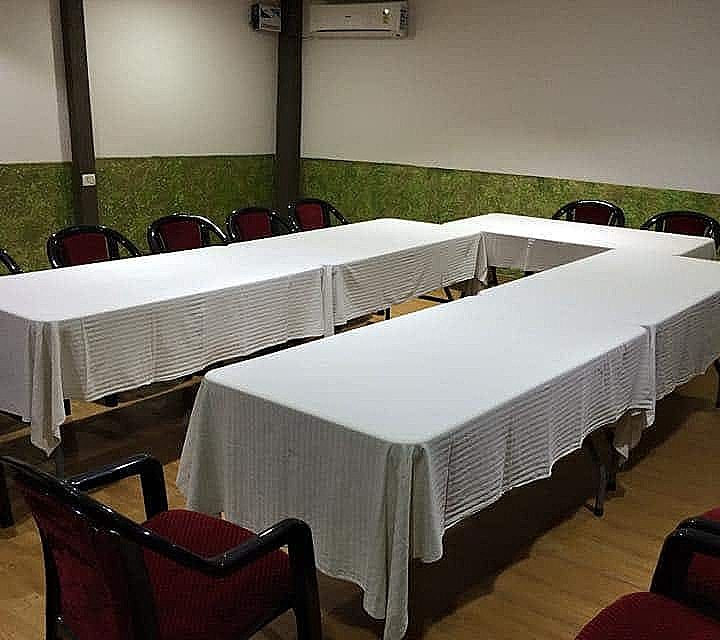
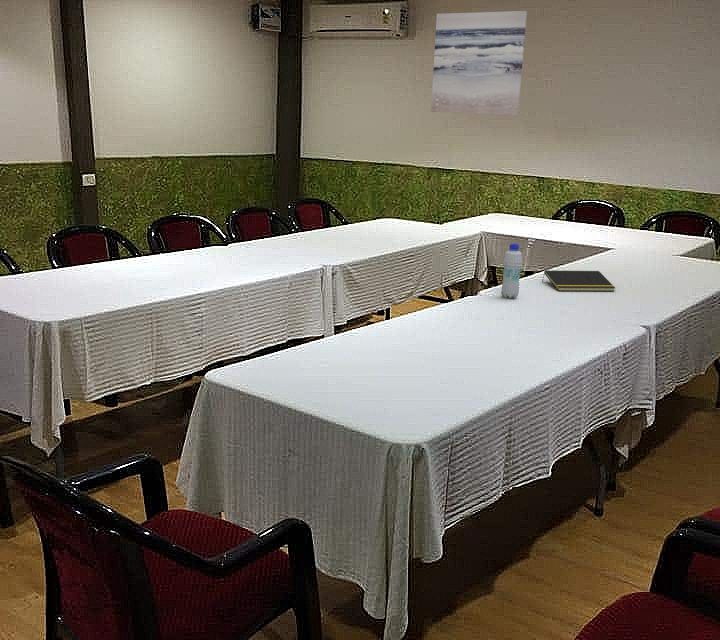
+ wall art [430,10,528,117]
+ notepad [541,270,616,292]
+ bottle [500,243,523,299]
